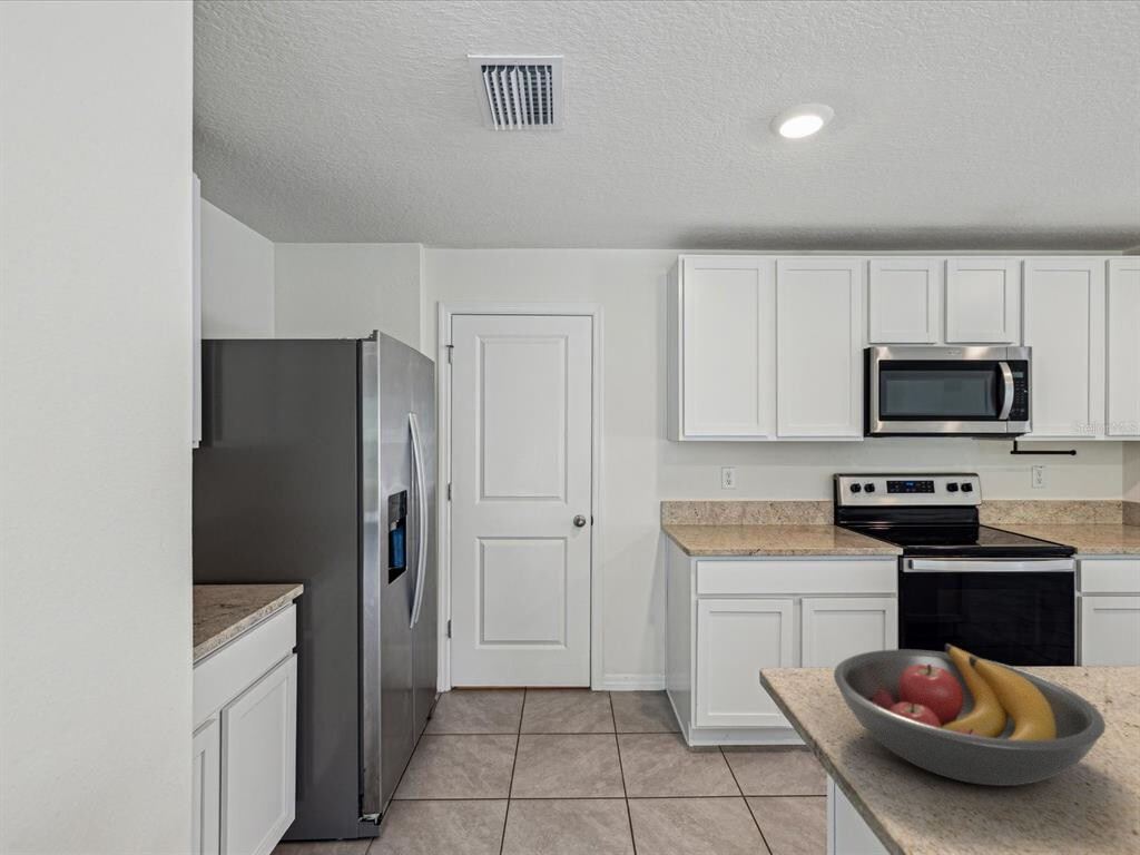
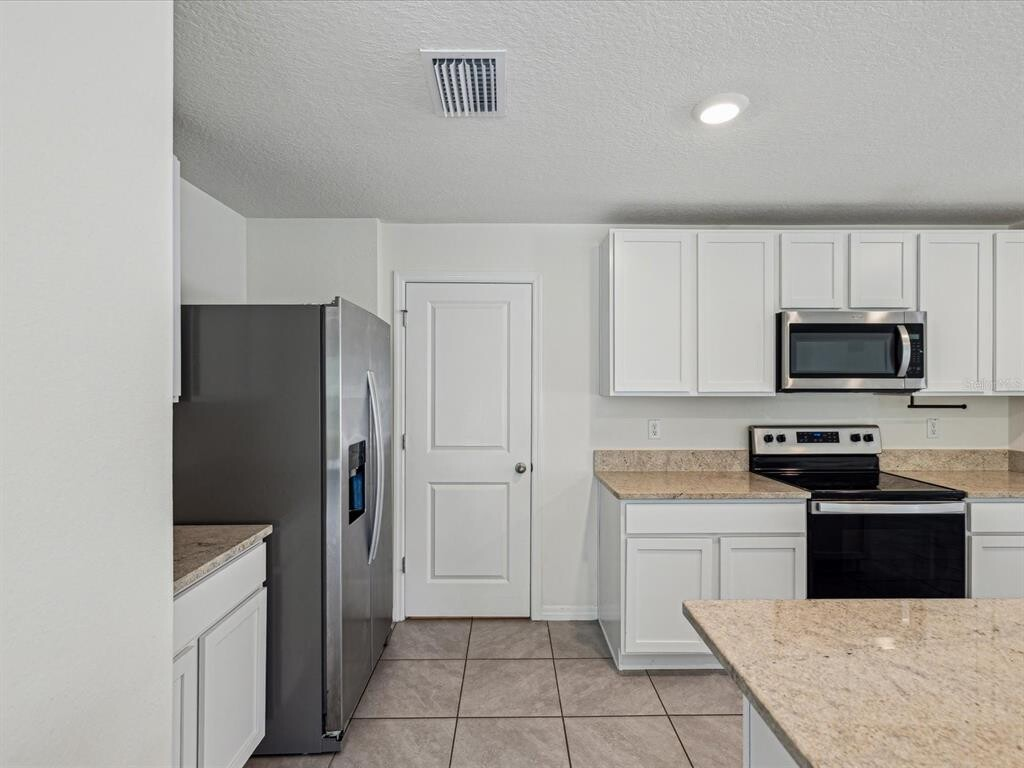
- fruit bowl [833,642,1107,787]
